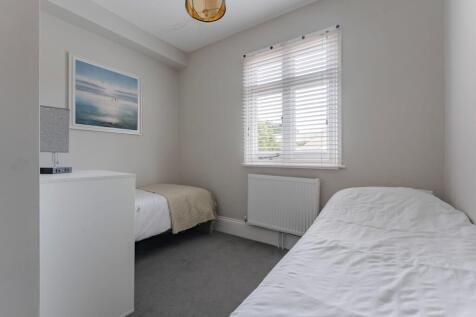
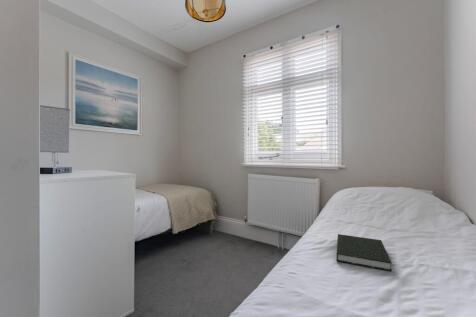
+ book [336,233,393,272]
